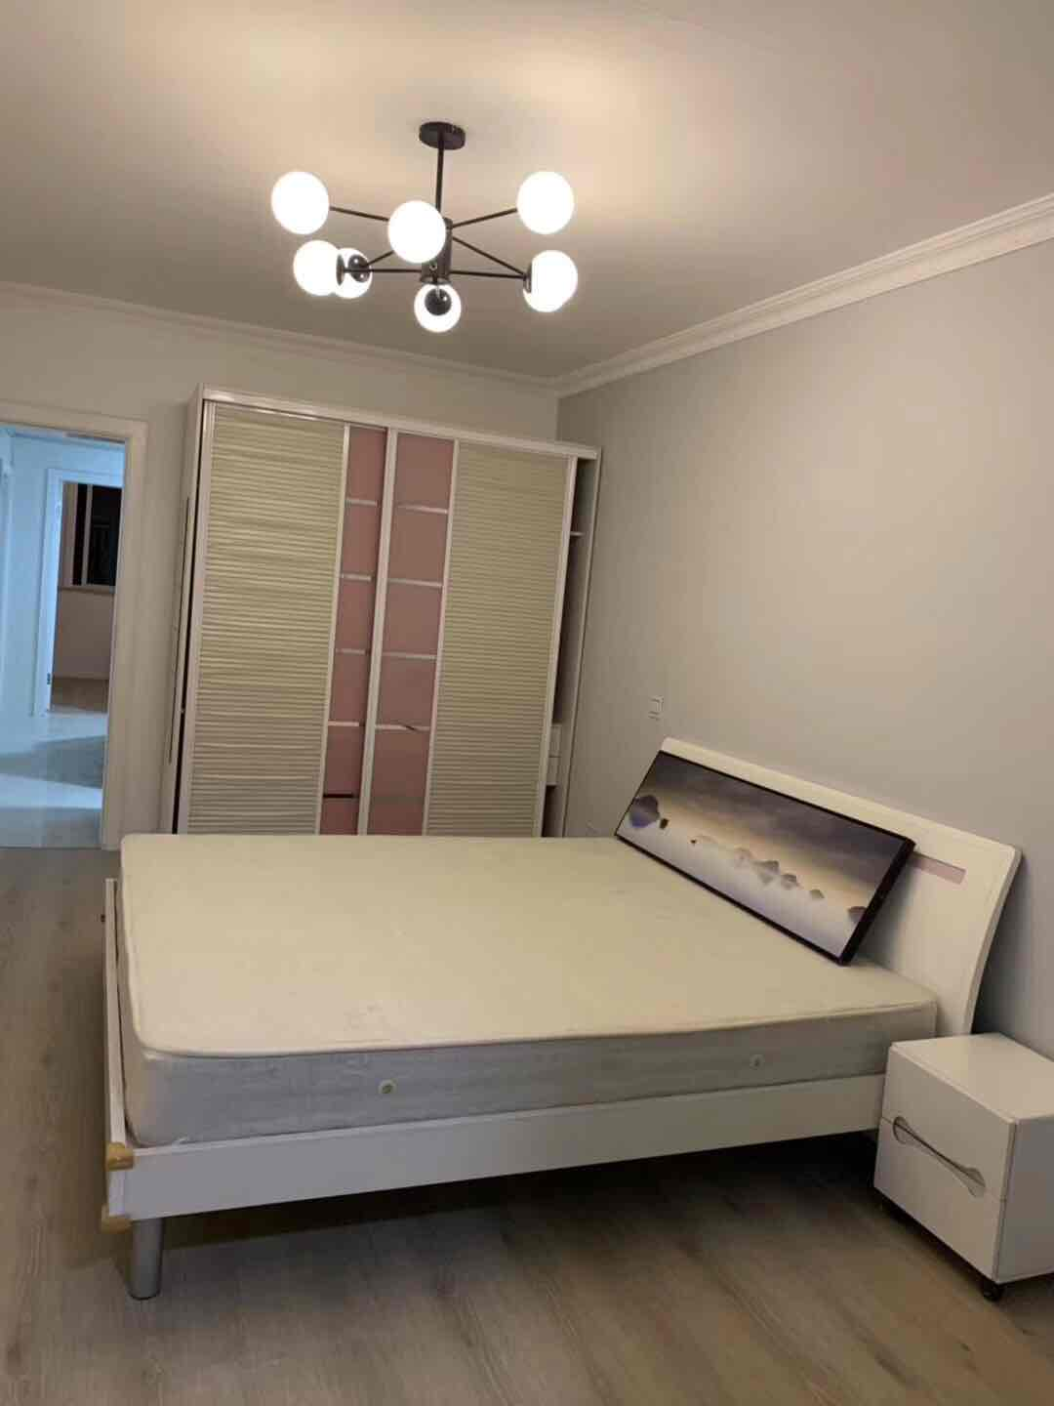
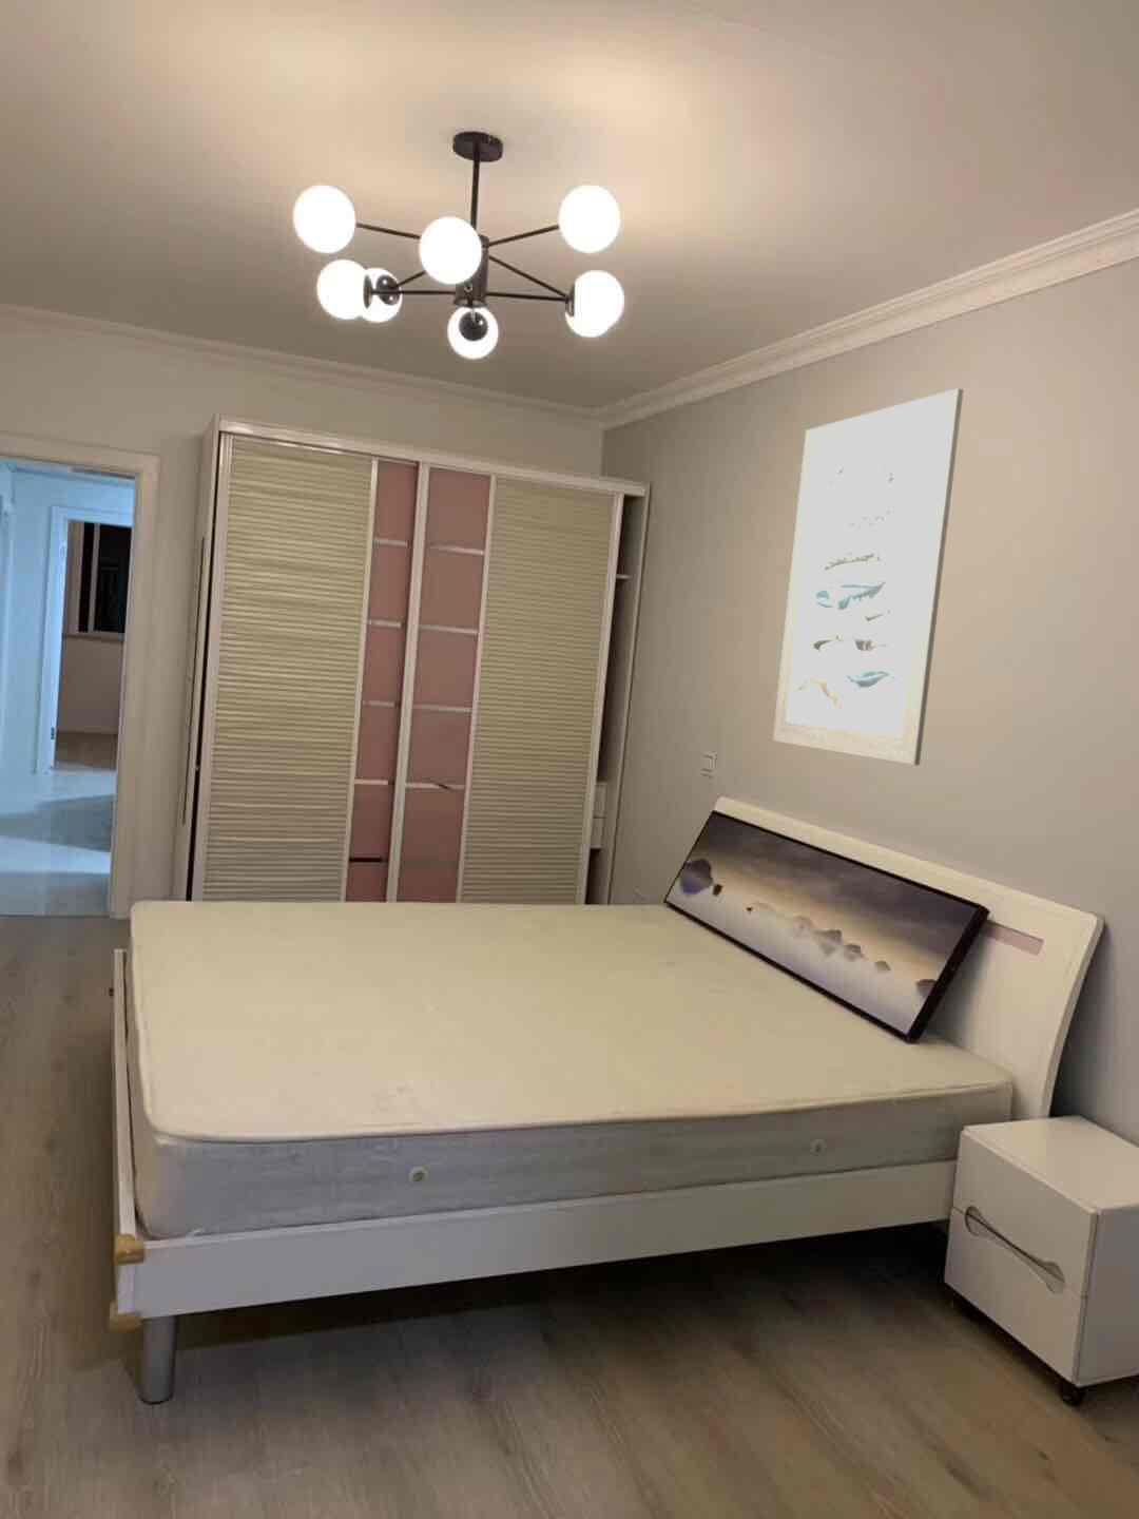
+ wall art [772,388,964,767]
